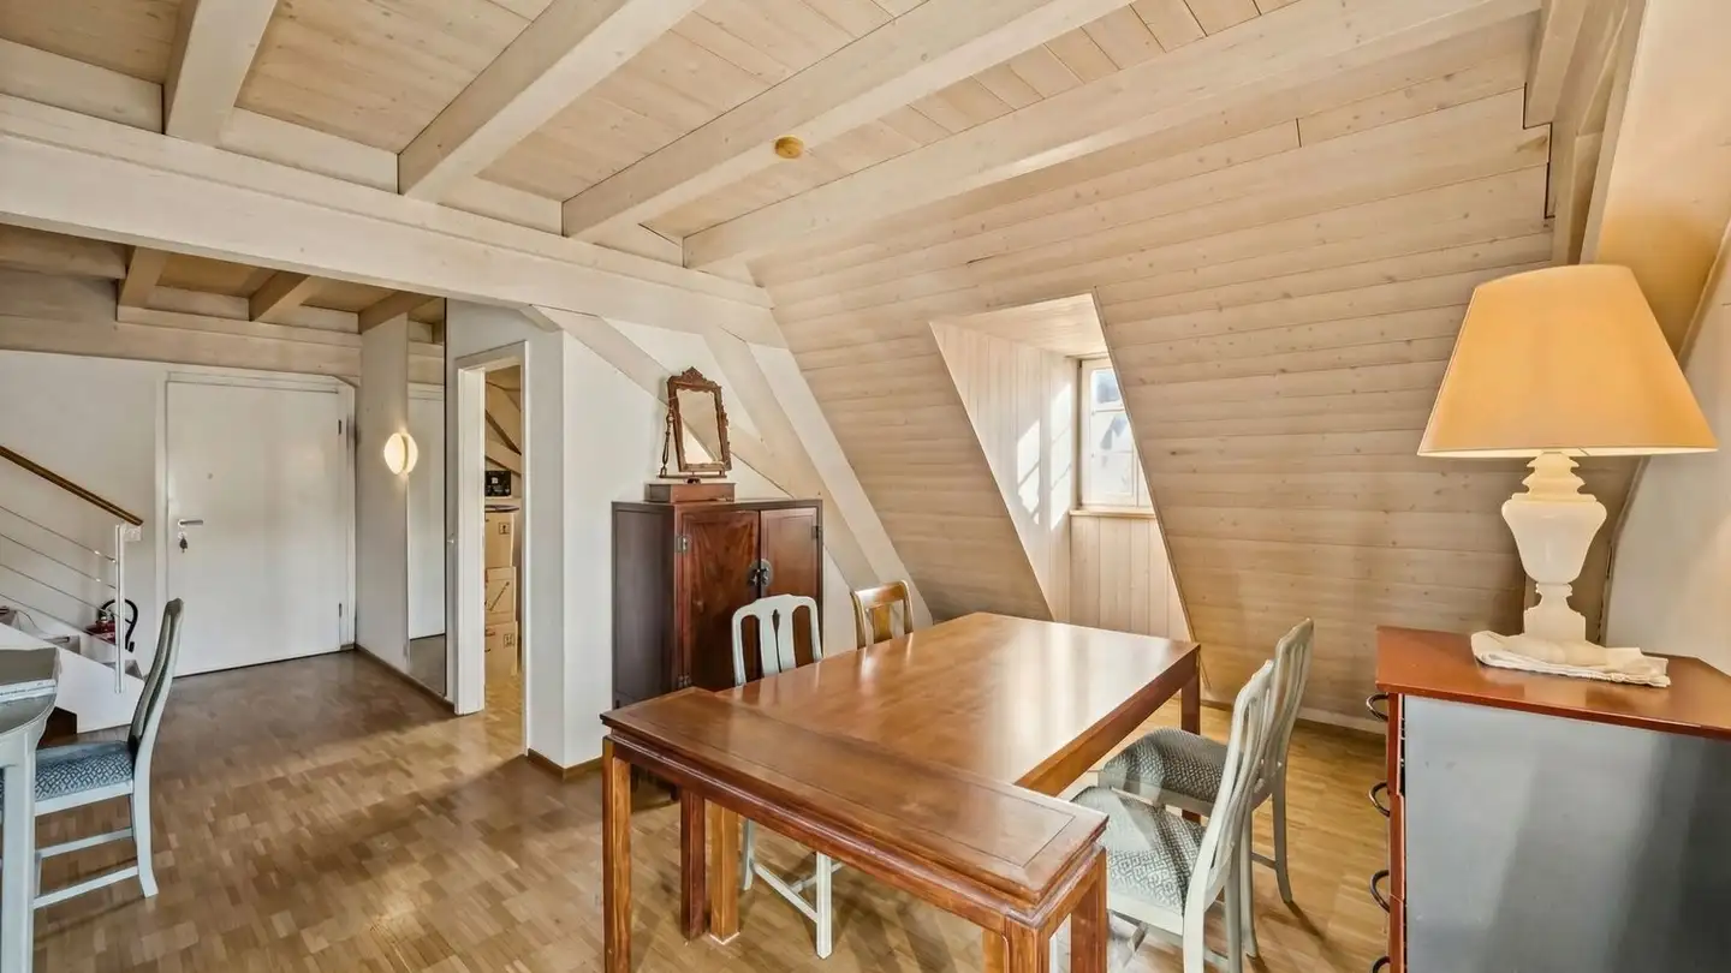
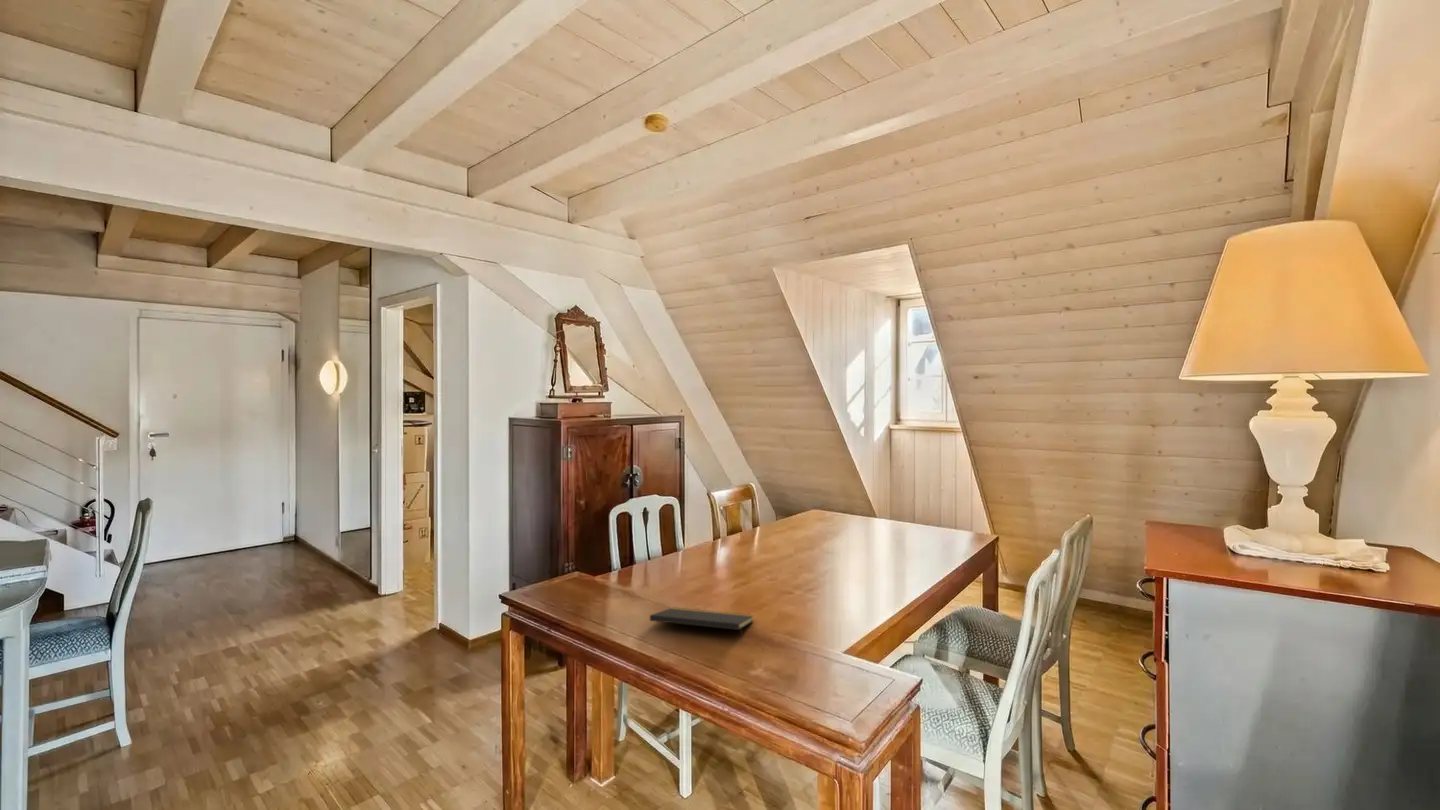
+ notepad [649,606,755,643]
